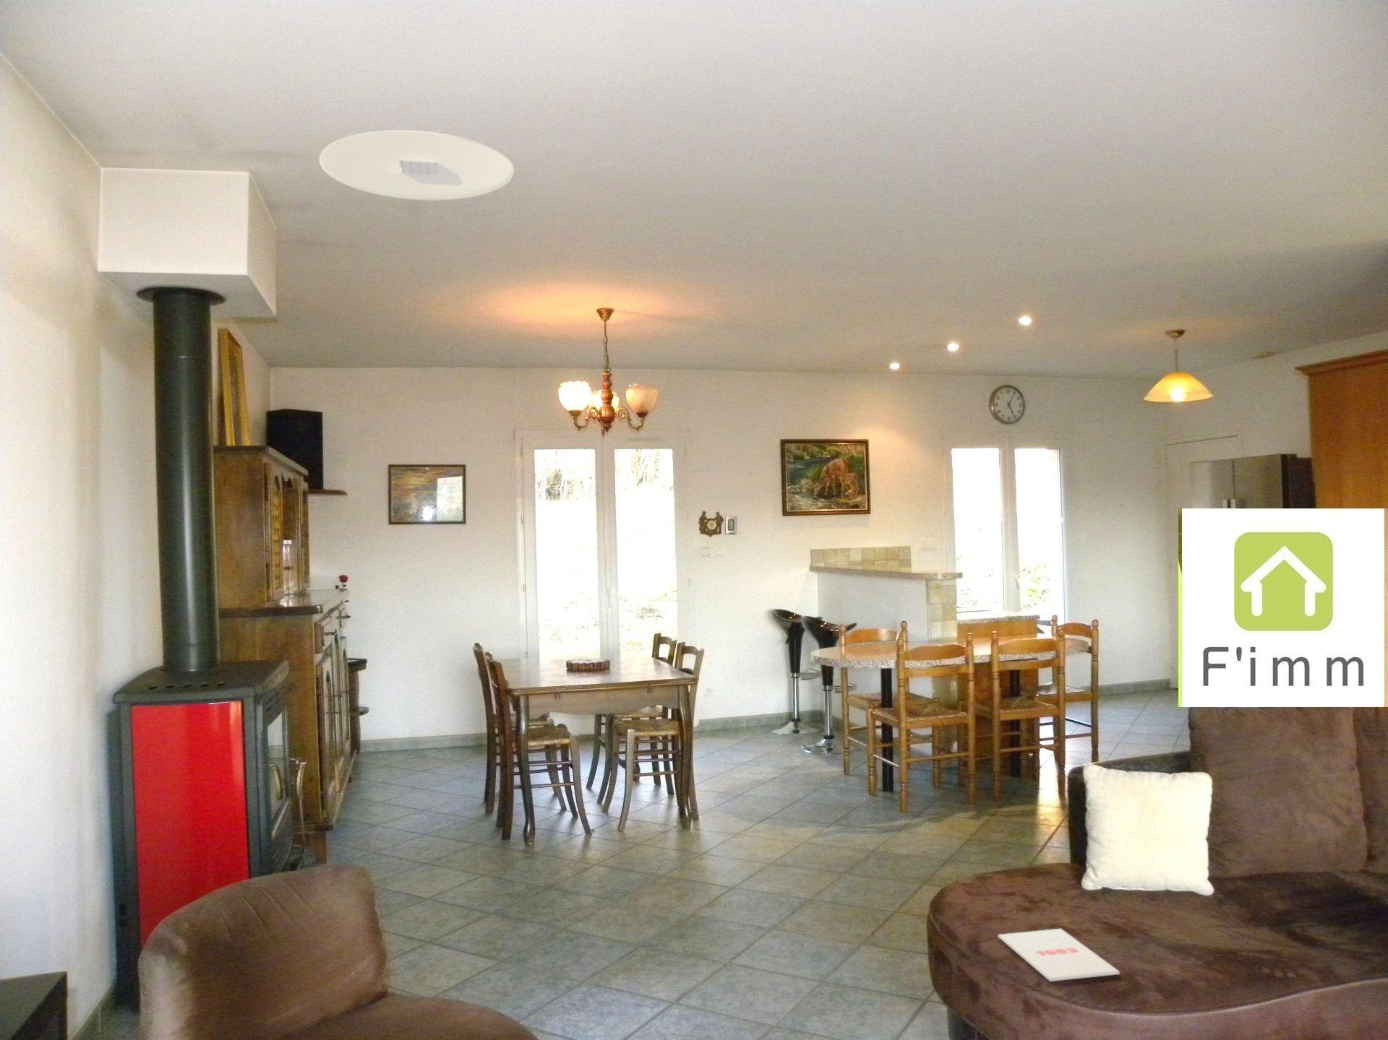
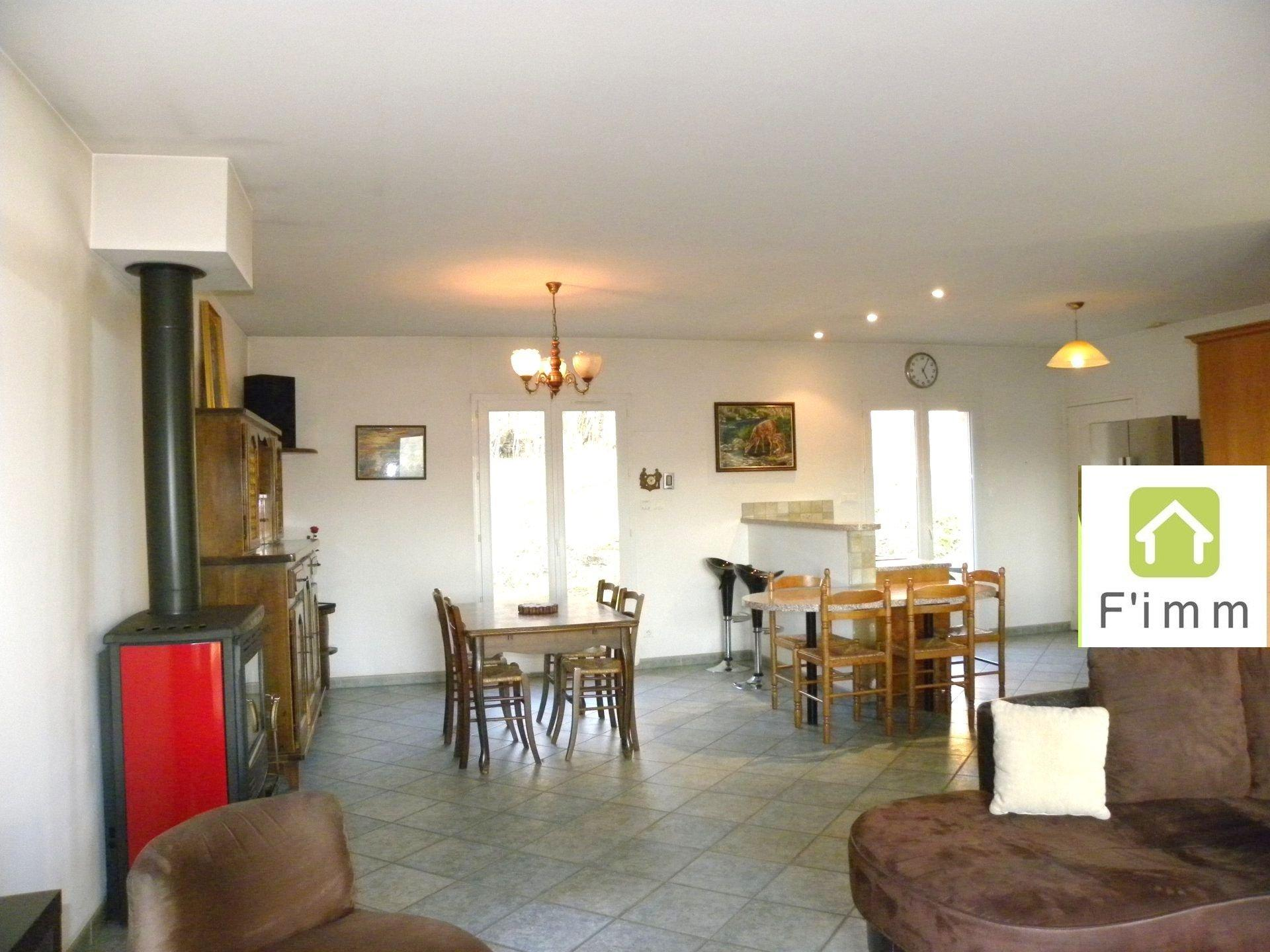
- ceiling light [319,129,515,201]
- magazine [997,929,1120,982]
